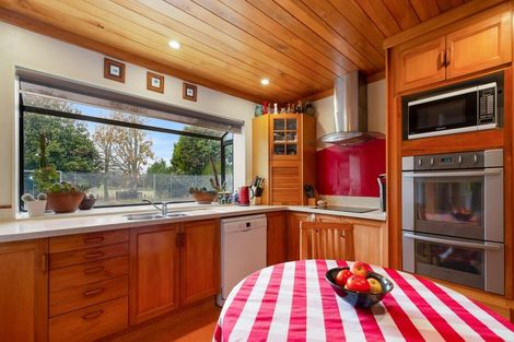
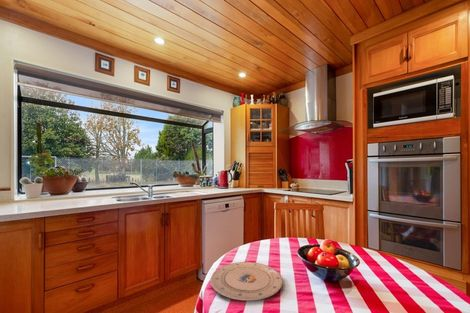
+ plate [210,261,284,302]
